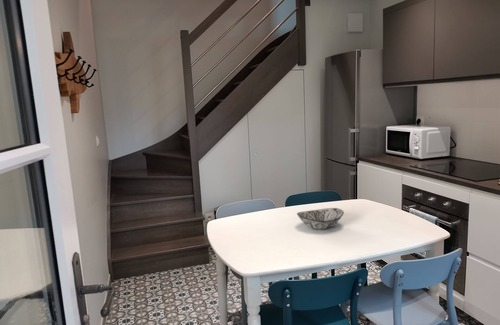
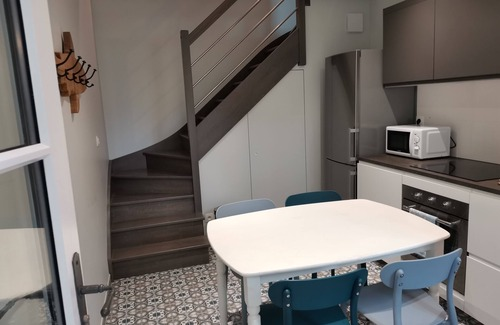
- decorative bowl [296,207,345,231]
